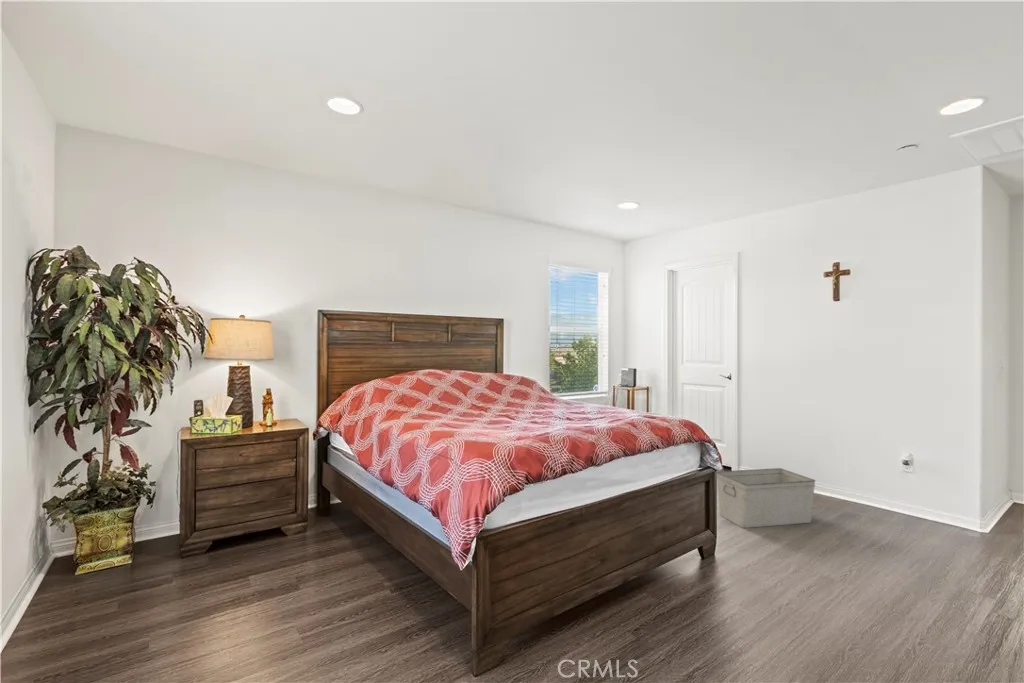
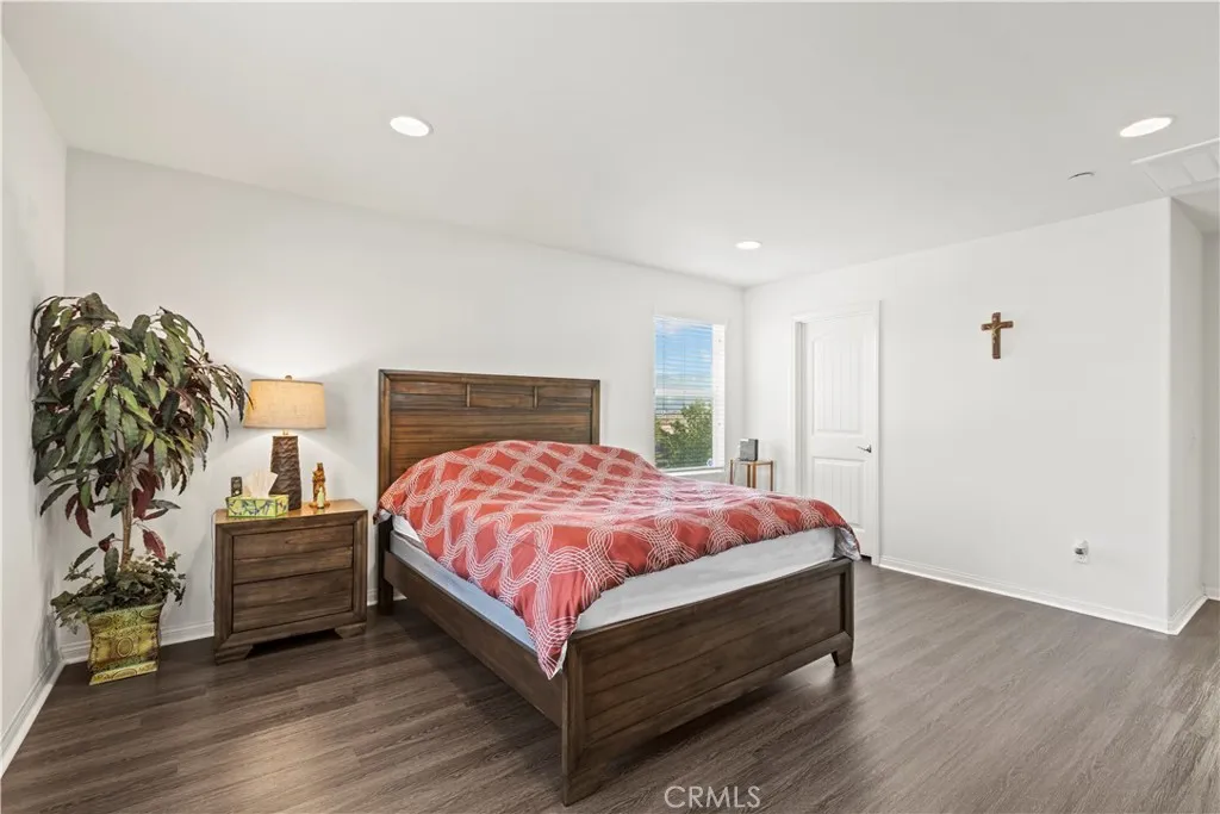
- storage bin [716,467,816,529]
